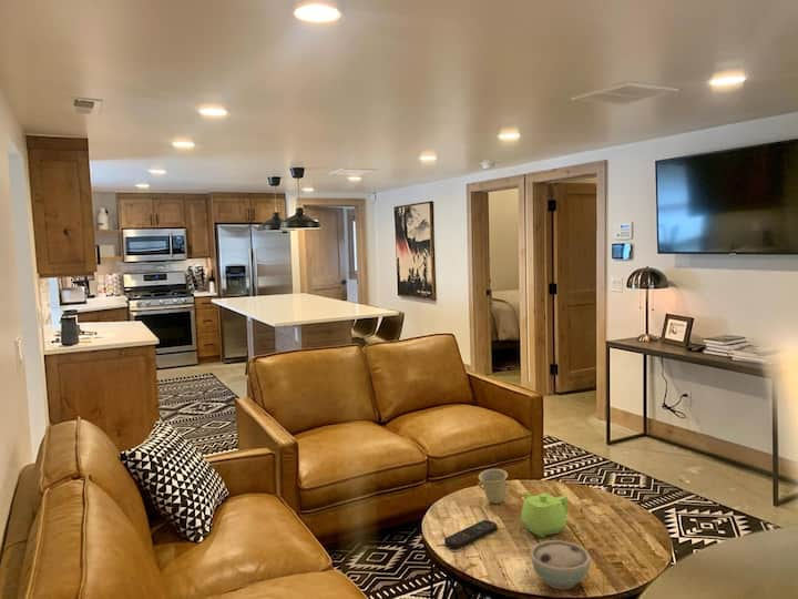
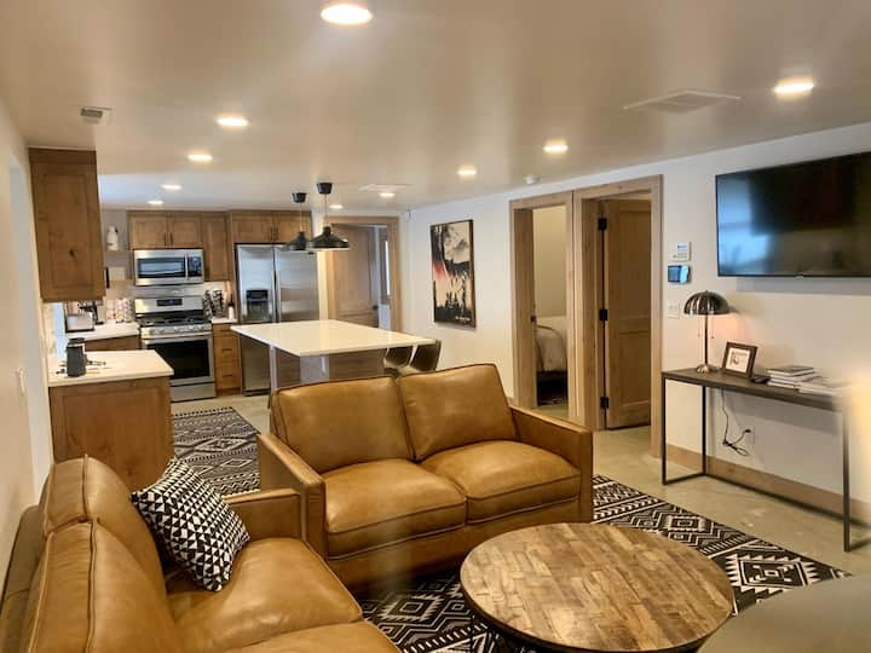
- teapot [520,493,570,538]
- bowl [529,540,592,590]
- remote control [443,519,499,549]
- cup [478,468,509,505]
